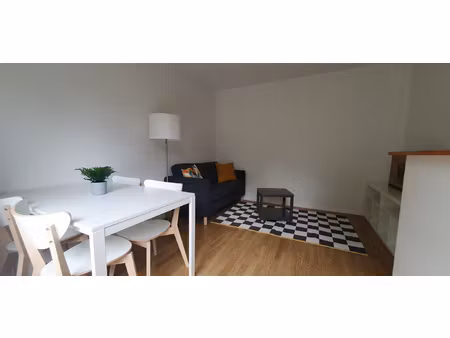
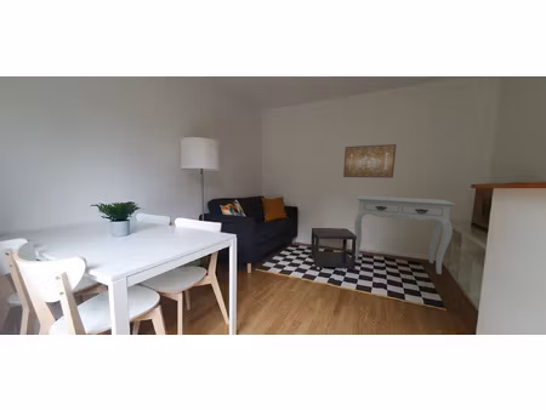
+ wall art [342,143,397,180]
+ console table [353,194,457,275]
